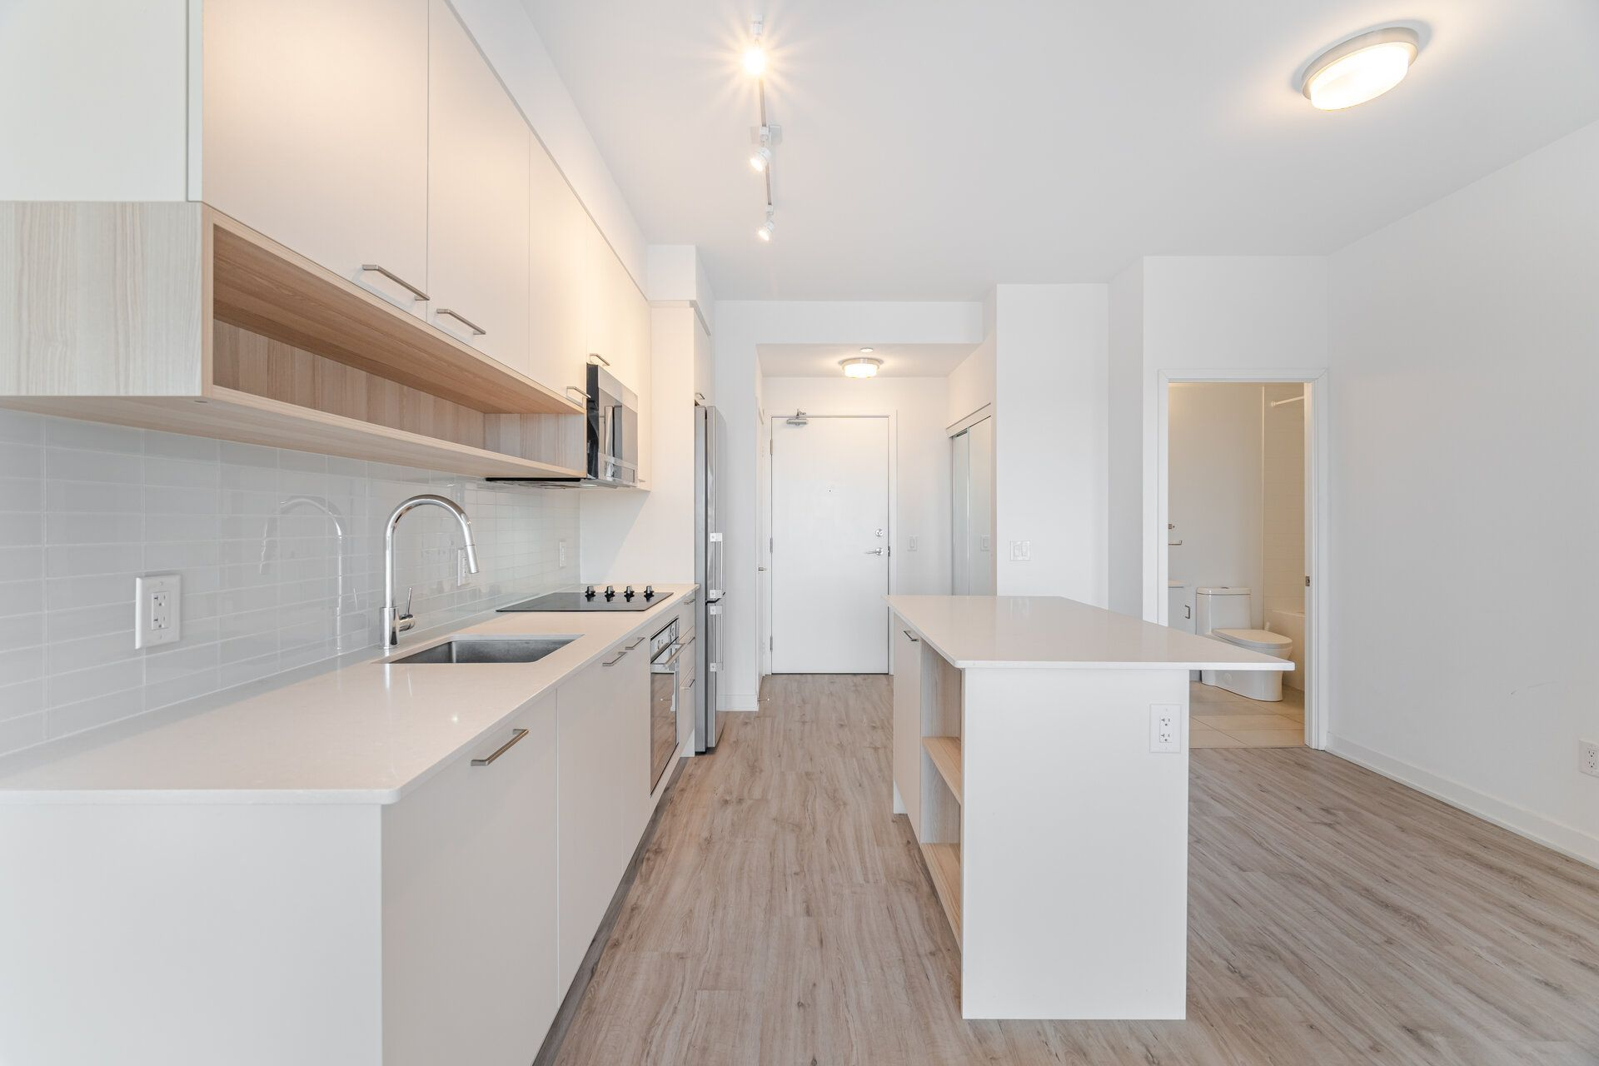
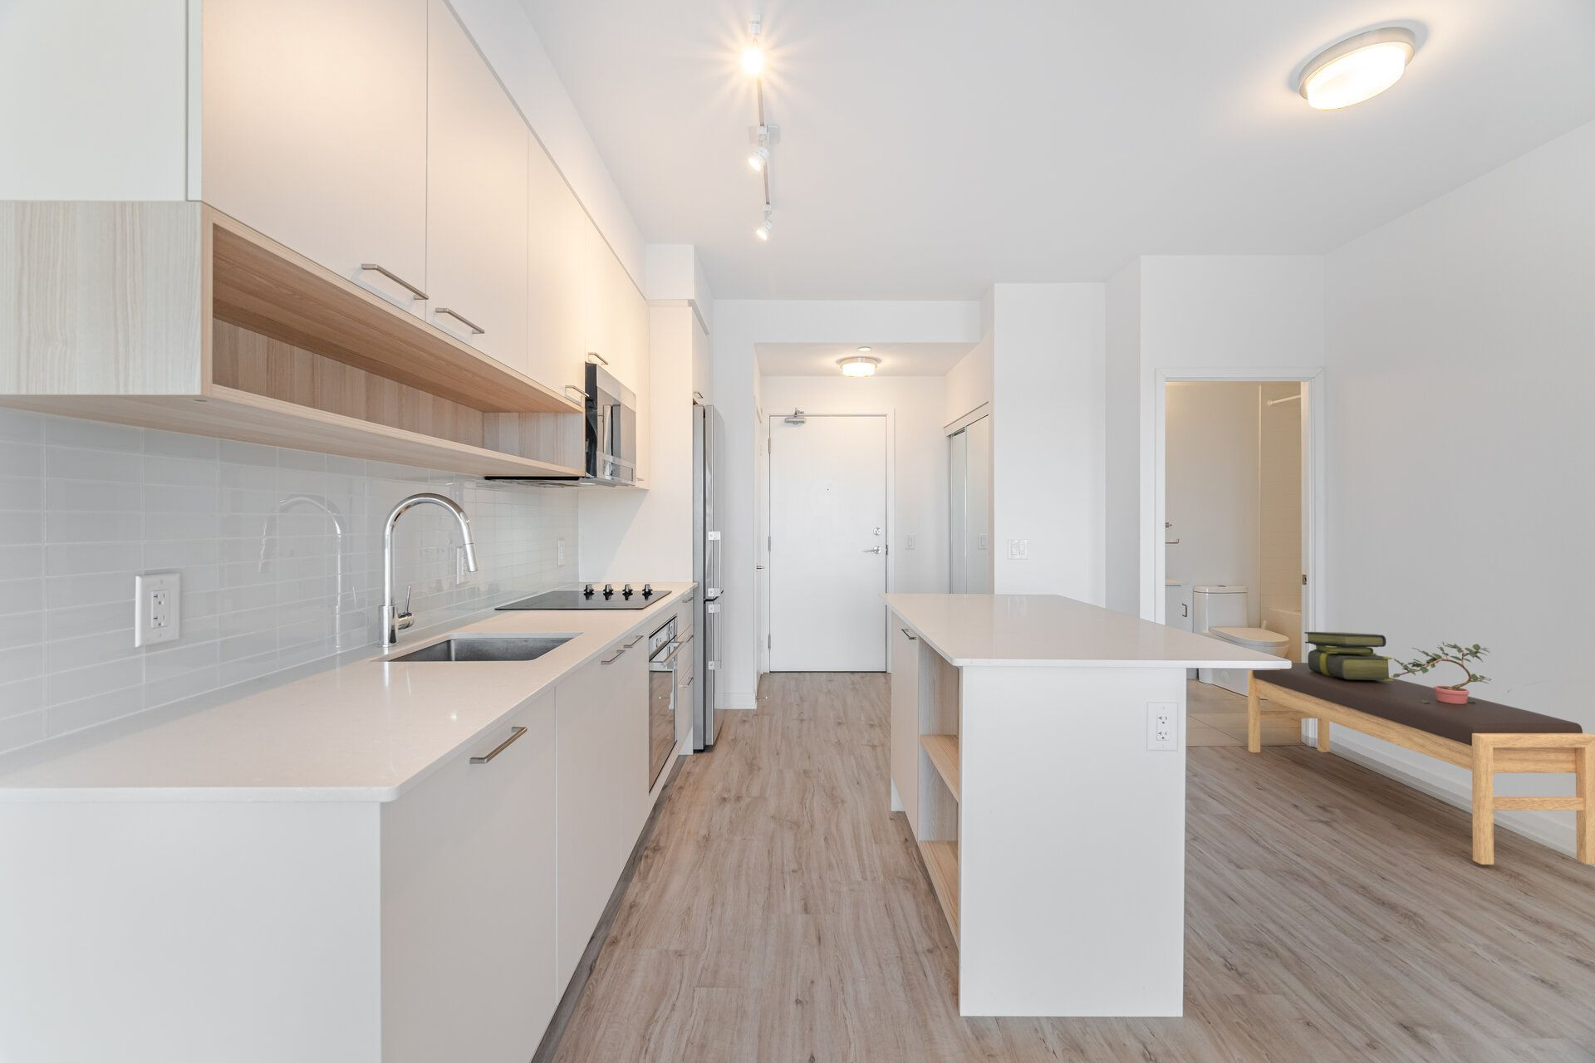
+ potted plant [1391,641,1492,705]
+ bench [1247,662,1595,865]
+ stack of books [1304,631,1393,681]
